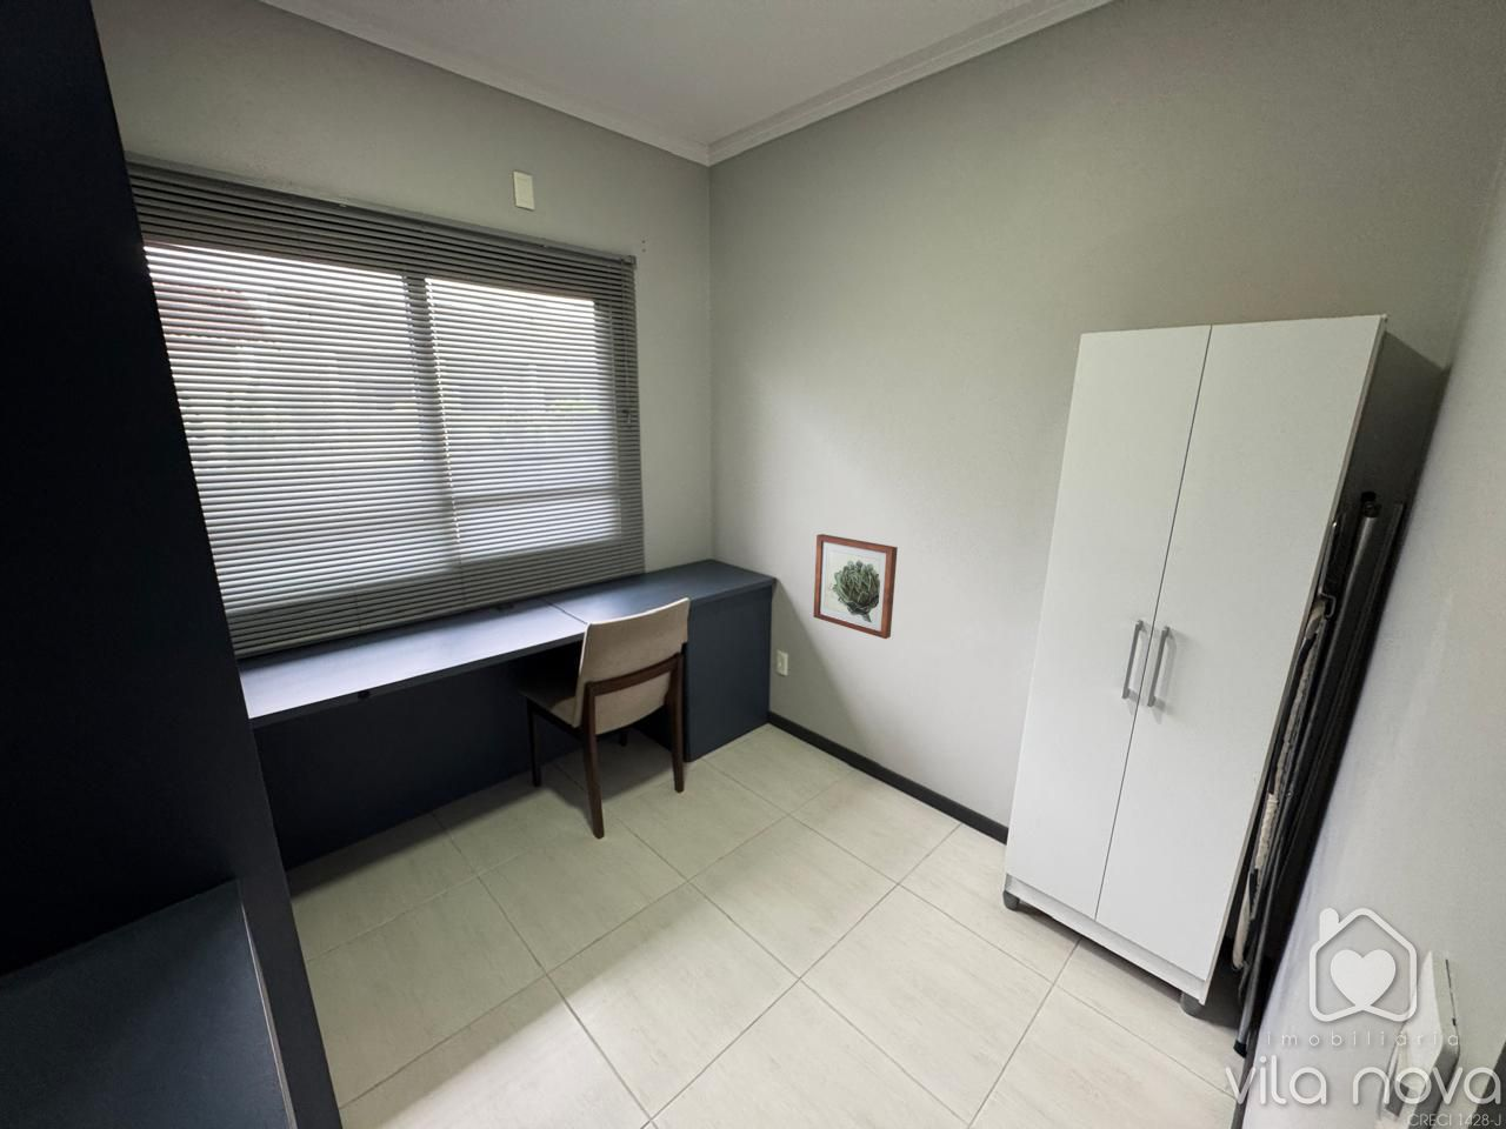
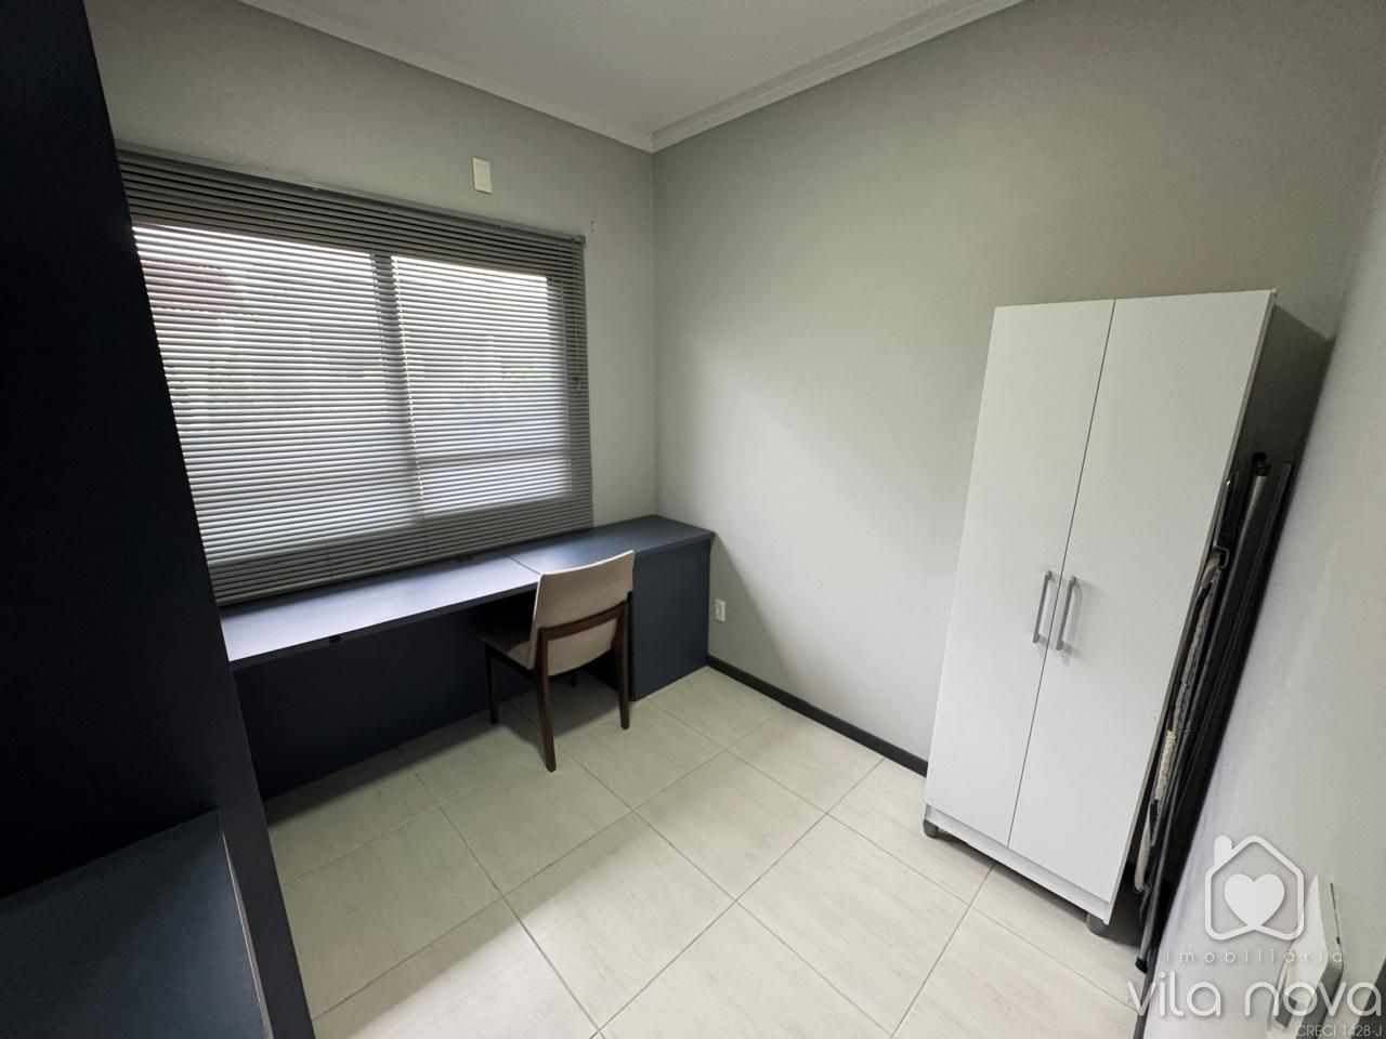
- wall art [812,532,899,639]
